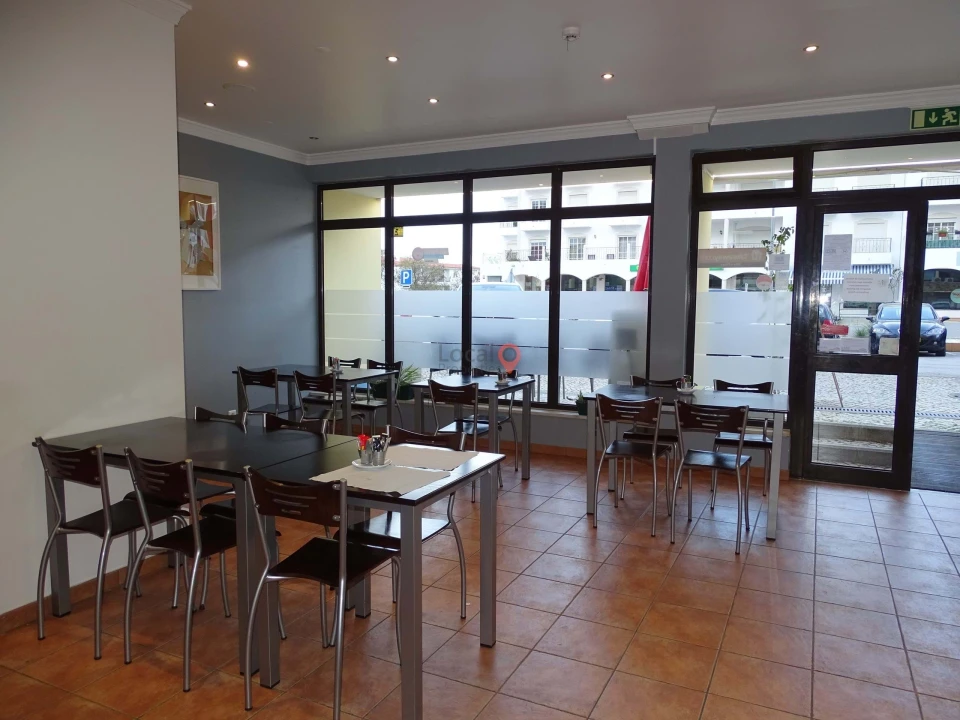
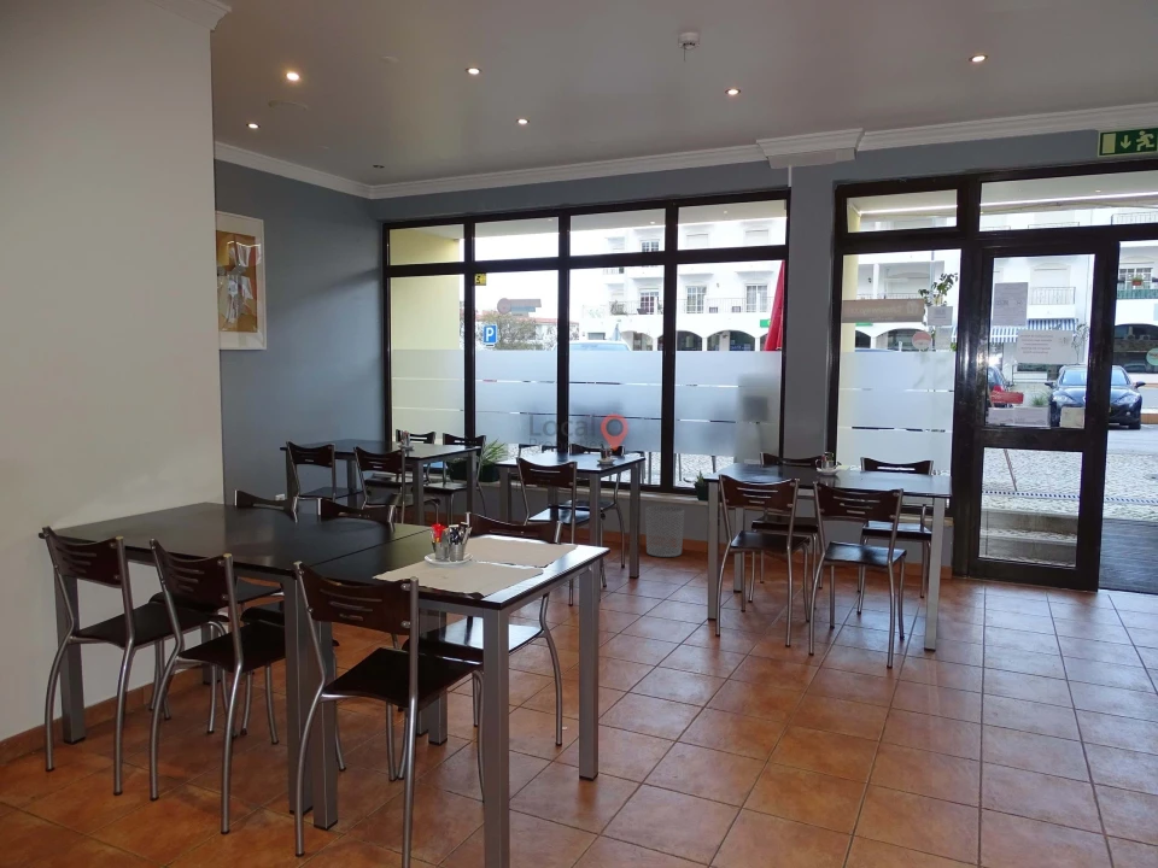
+ waste bin [644,505,685,558]
